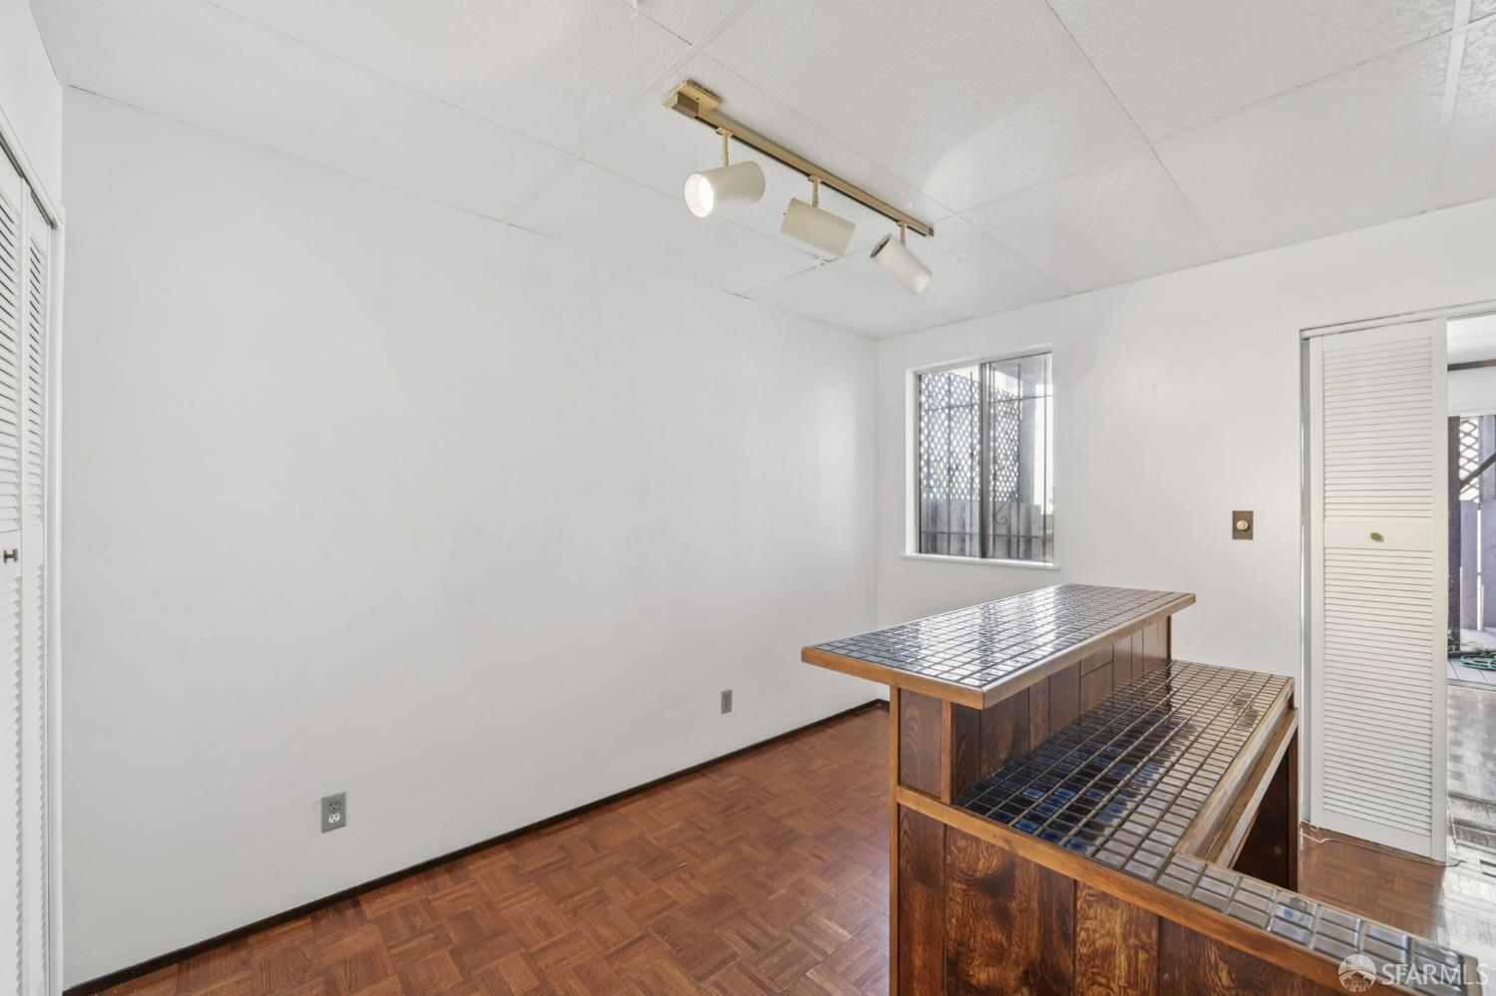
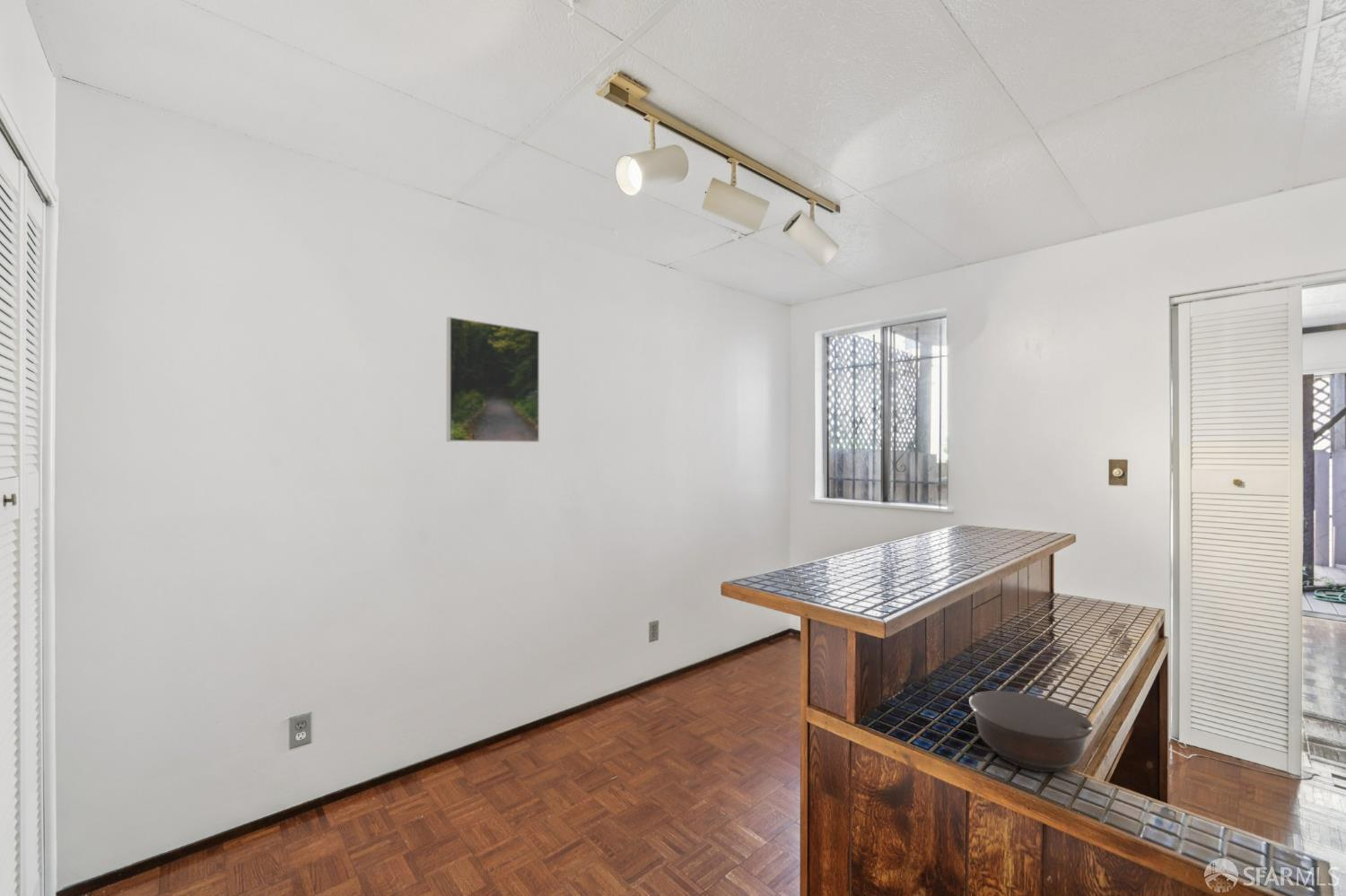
+ bowl [968,690,1094,773]
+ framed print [446,316,540,443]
